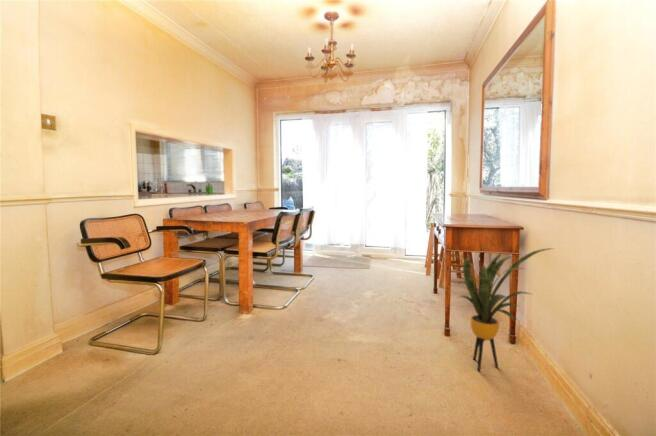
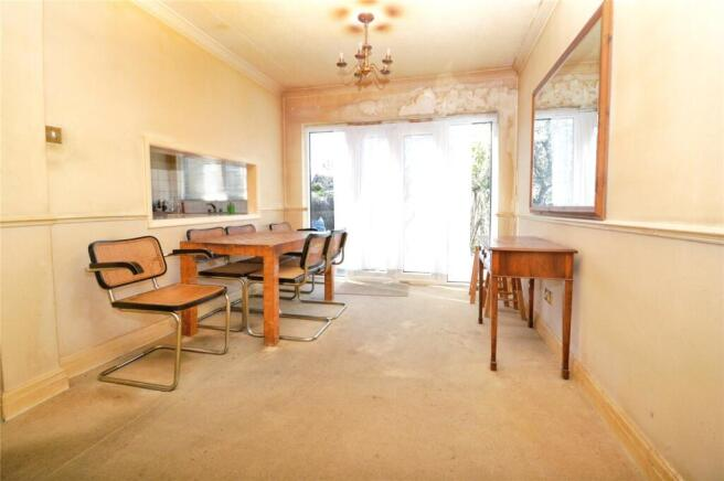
- house plant [437,247,554,372]
